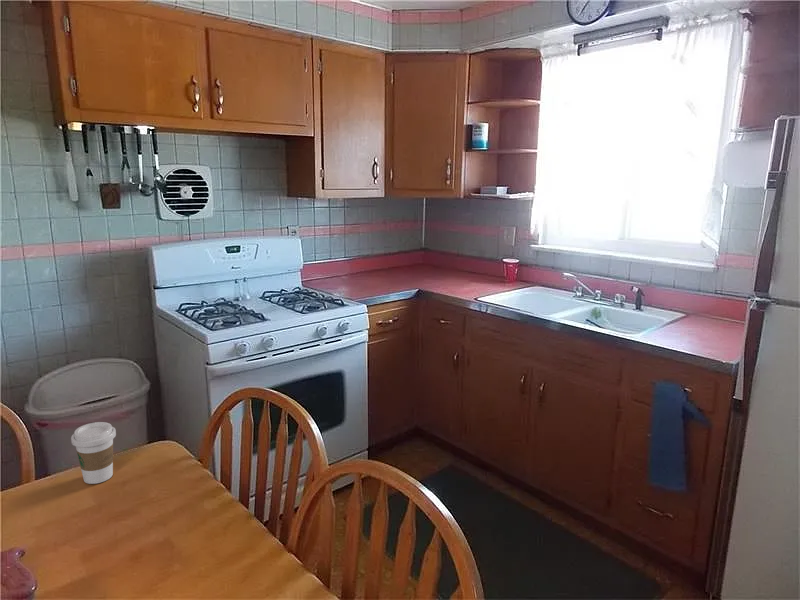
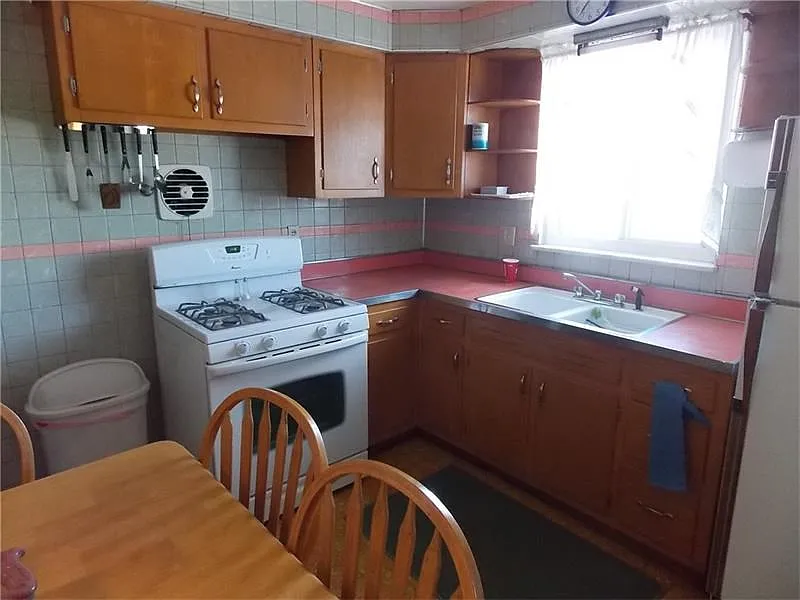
- coffee cup [70,421,117,485]
